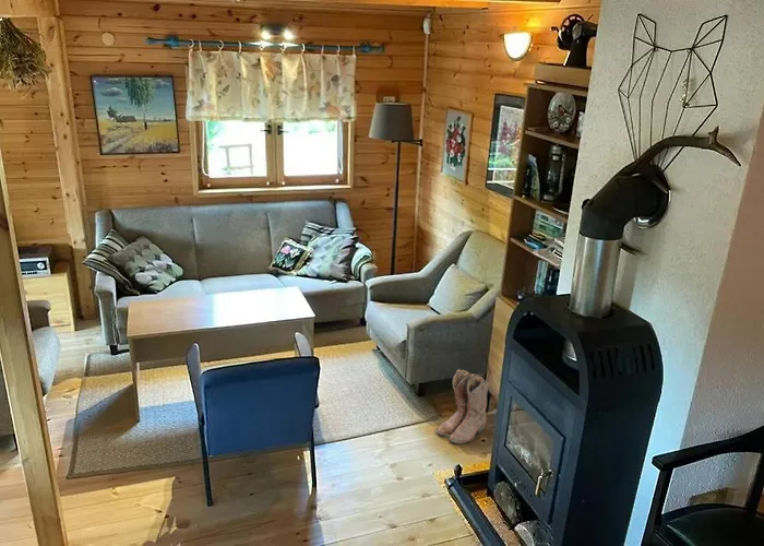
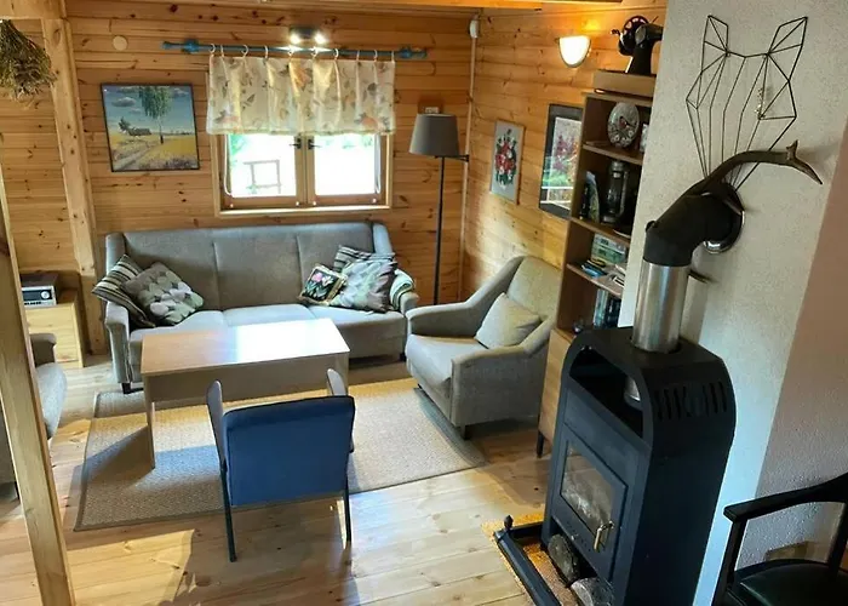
- boots [434,368,491,444]
